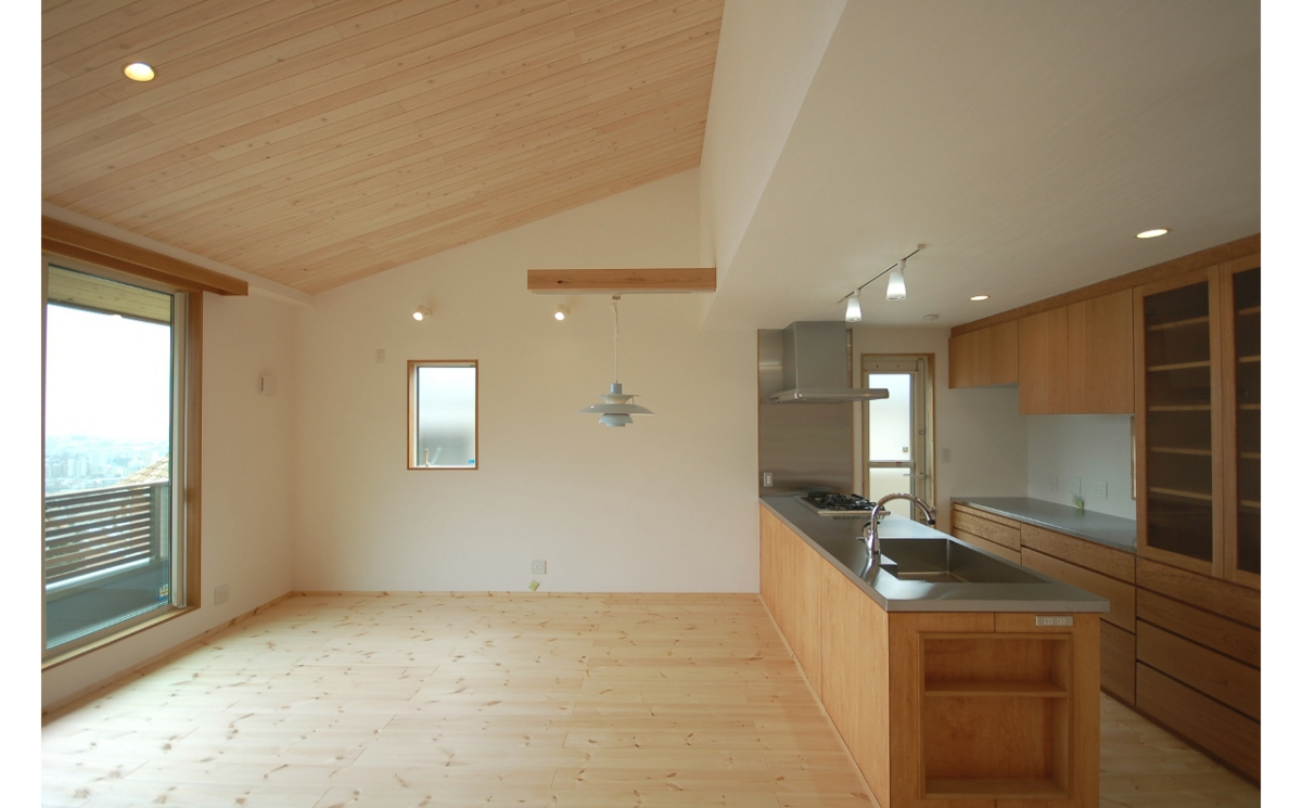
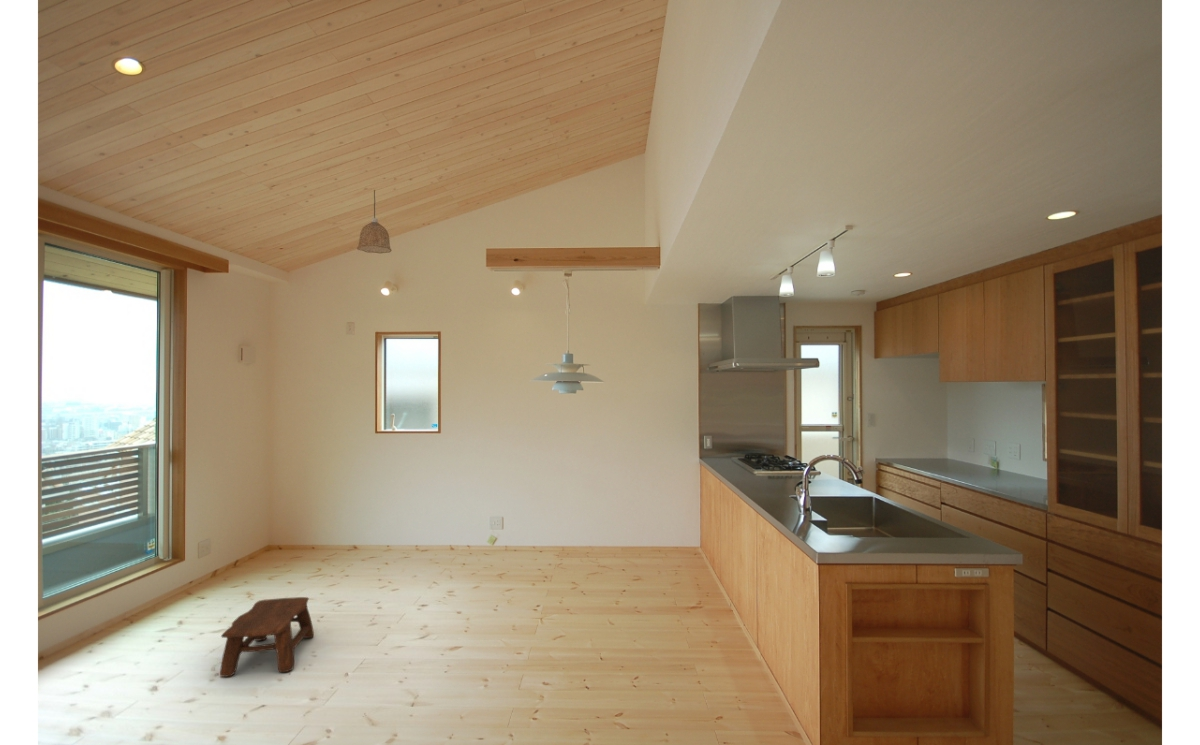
+ stool [219,596,315,678]
+ pendant lamp [356,189,393,254]
